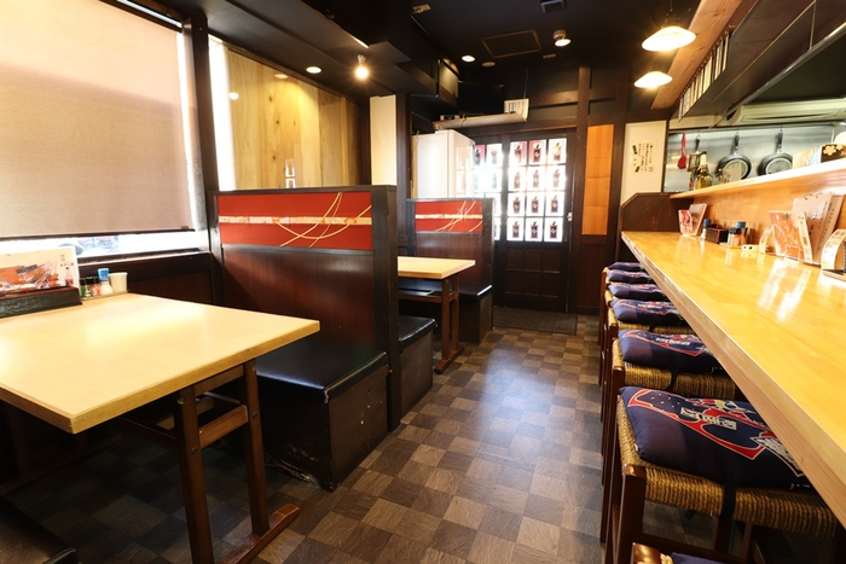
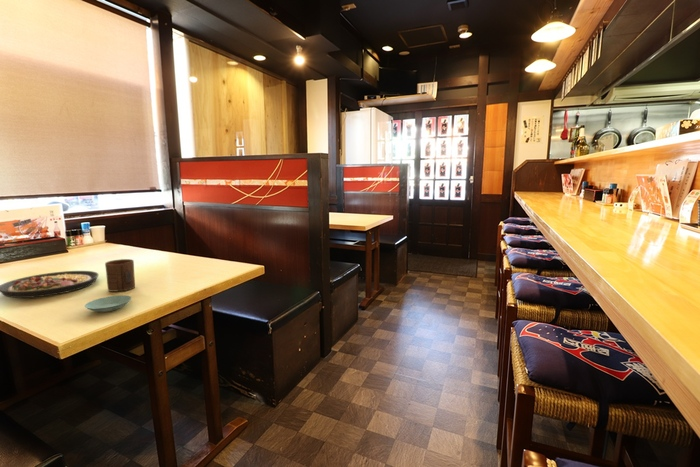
+ saucer [84,294,132,313]
+ cup [104,258,136,293]
+ plate [0,270,99,299]
